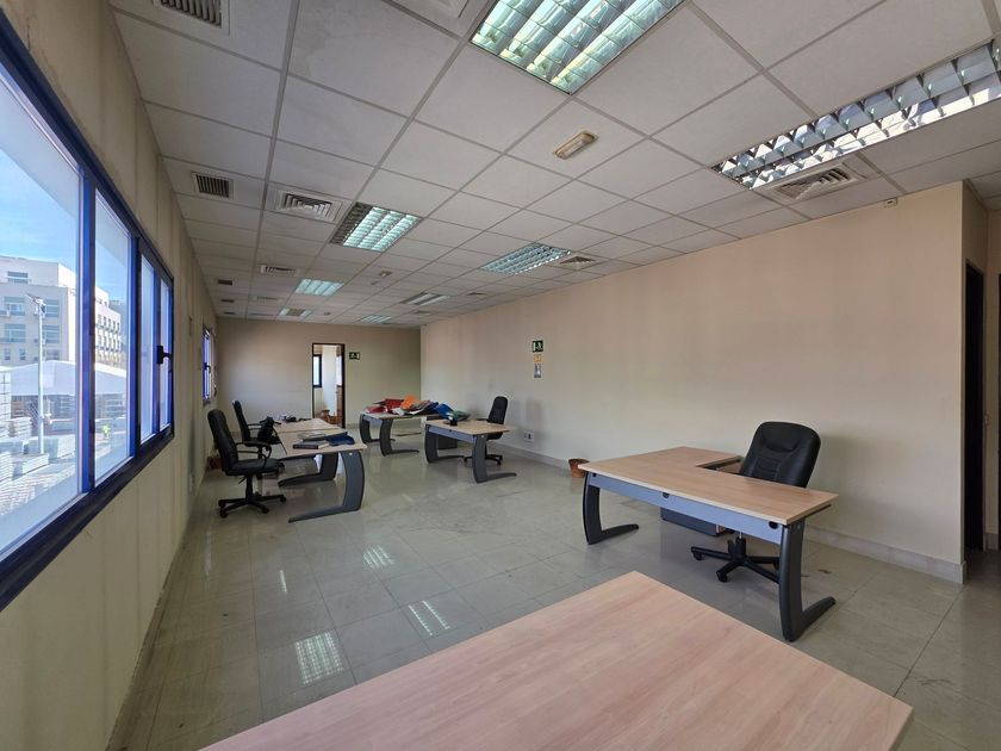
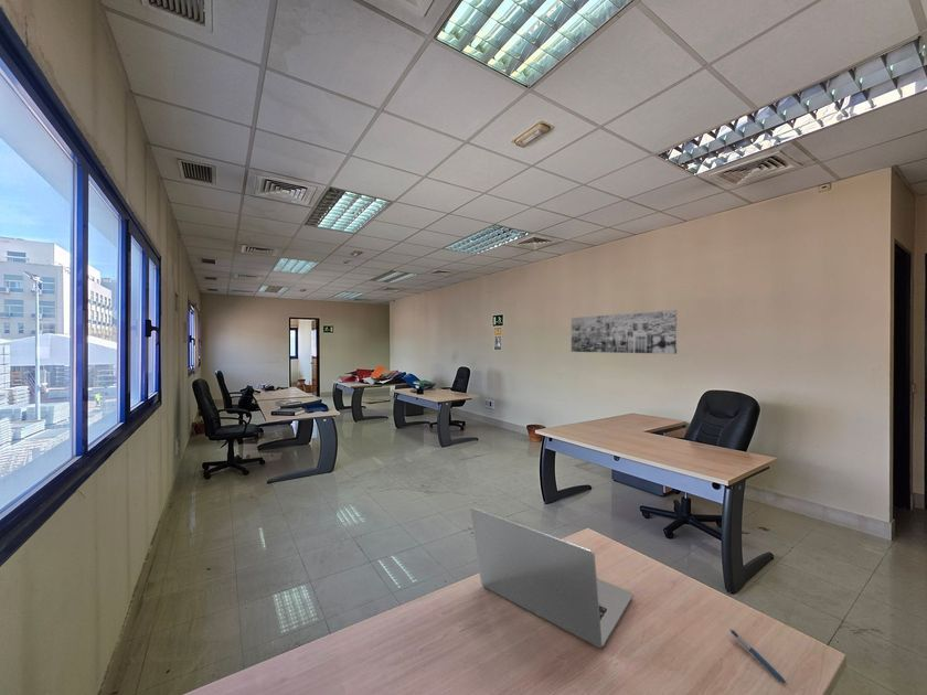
+ laptop [470,506,635,649]
+ pen [728,628,788,685]
+ wall art [571,309,678,355]
